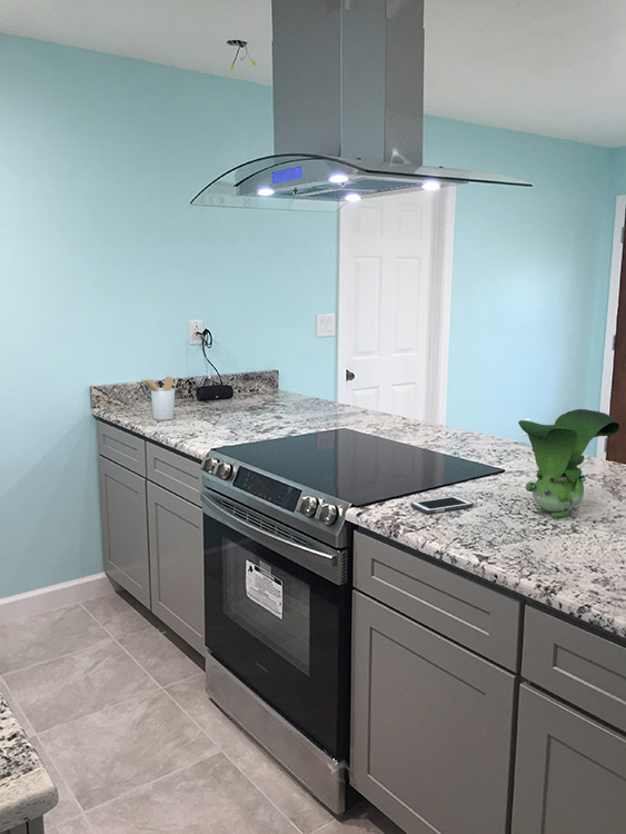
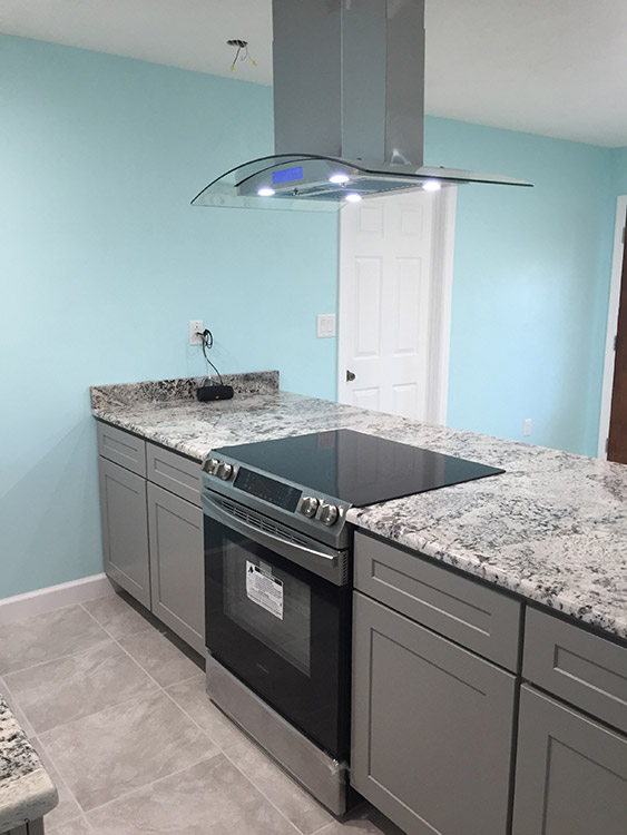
- toy figurine [517,408,620,519]
- cell phone [410,495,475,515]
- utensil holder [140,376,176,421]
